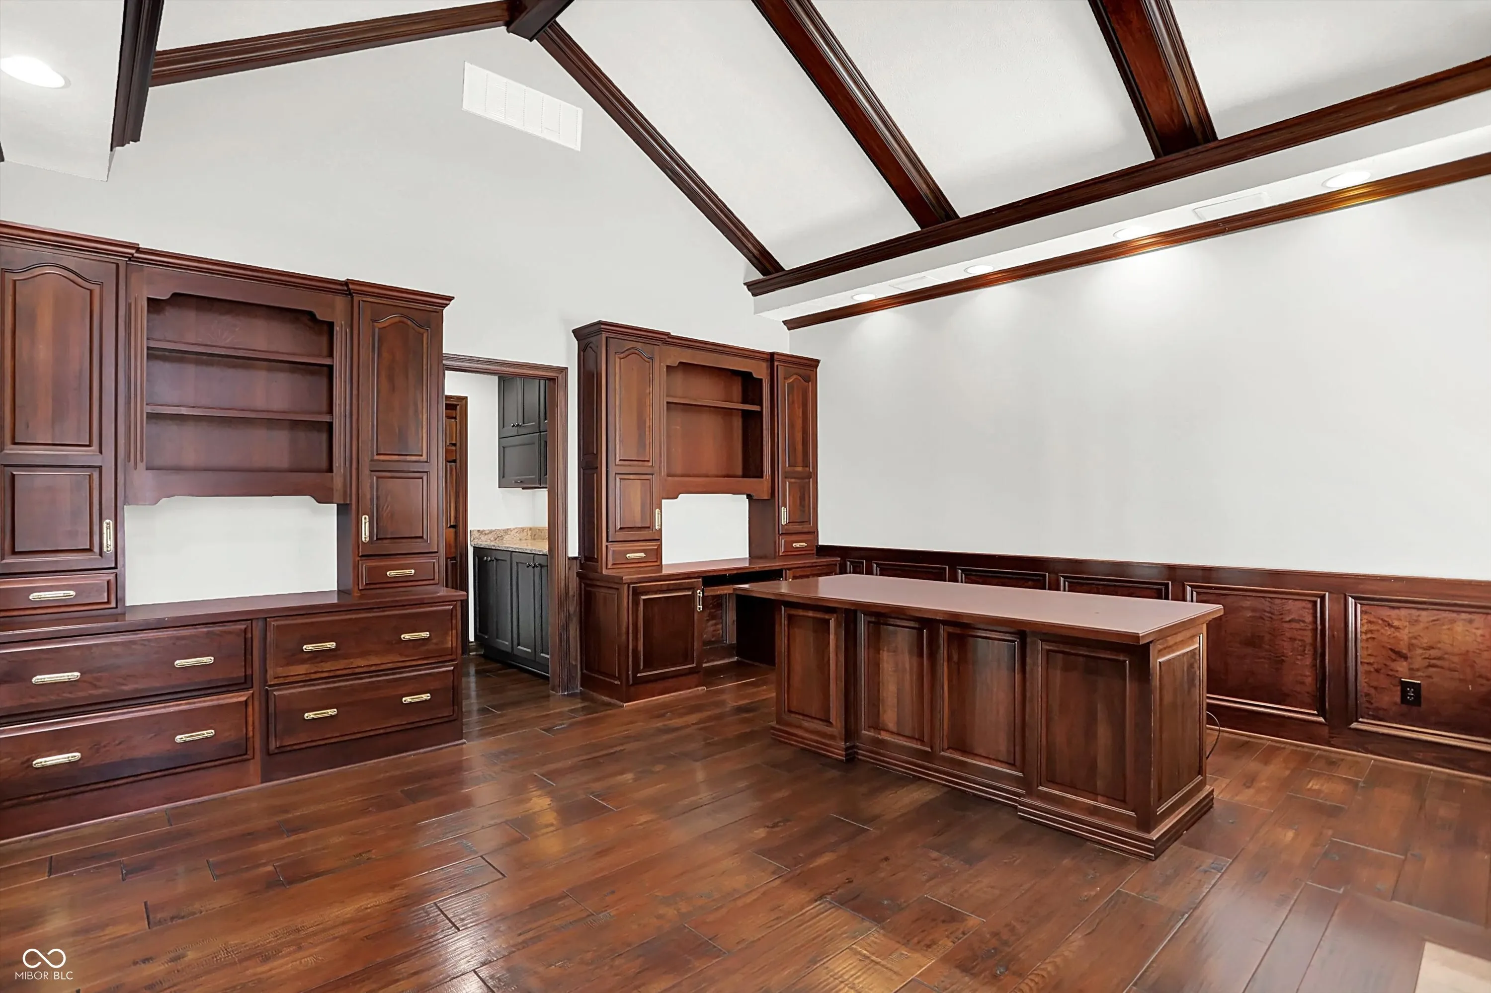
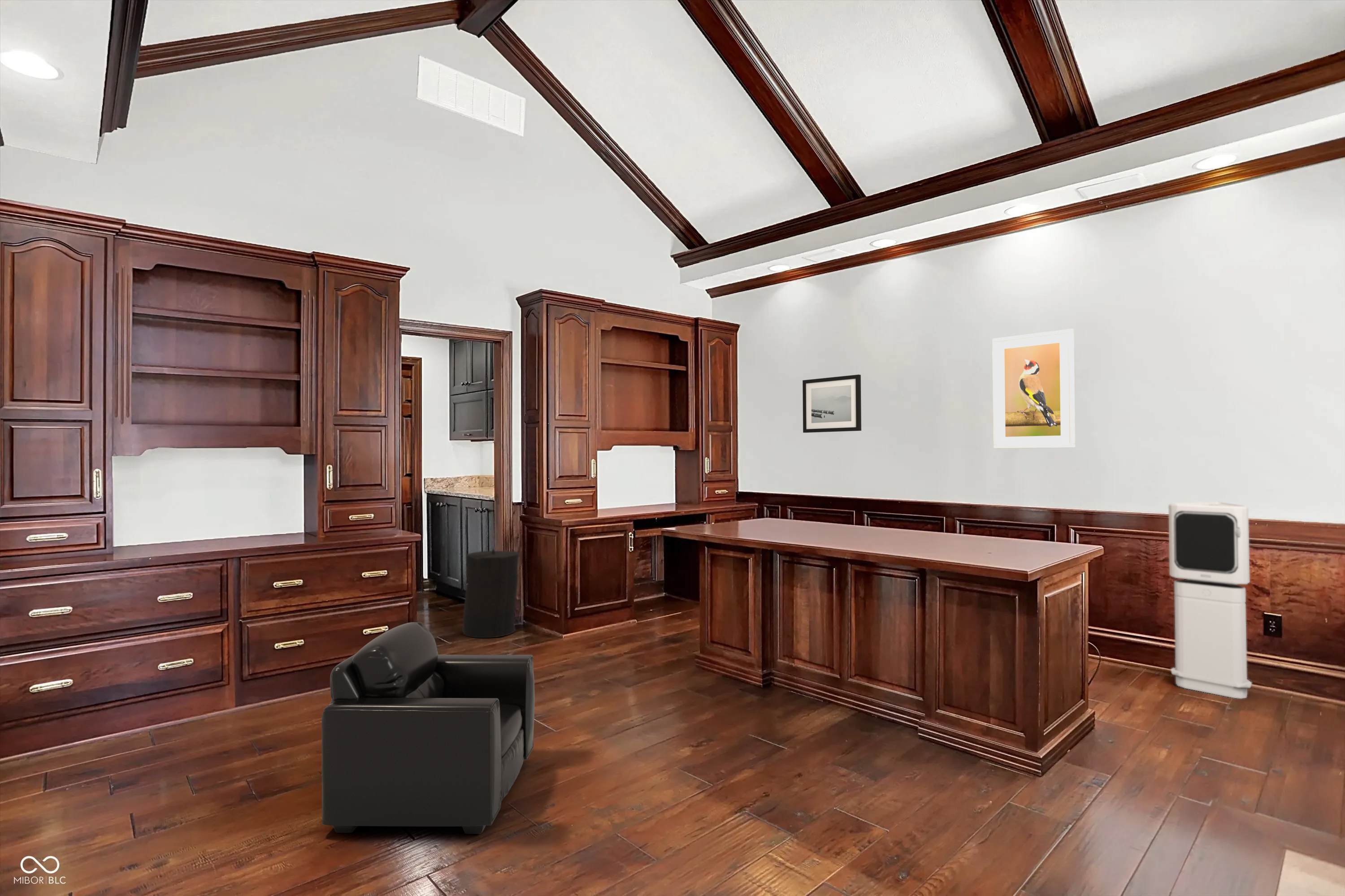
+ trash can [461,547,520,638]
+ wall art [802,374,862,433]
+ armchair [321,622,535,834]
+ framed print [992,328,1076,449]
+ air purifier [1168,502,1252,699]
